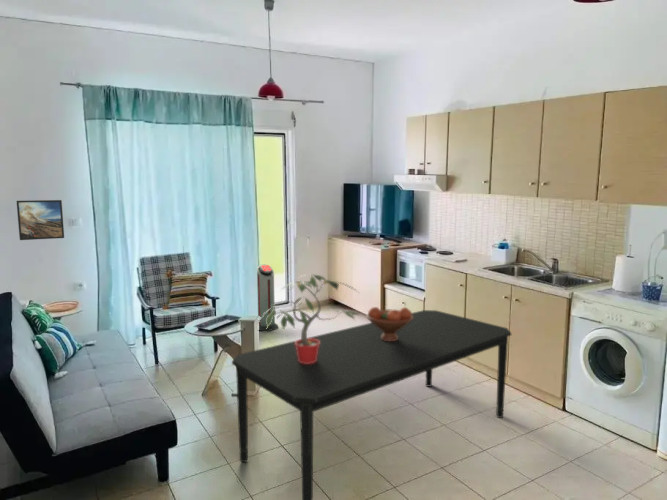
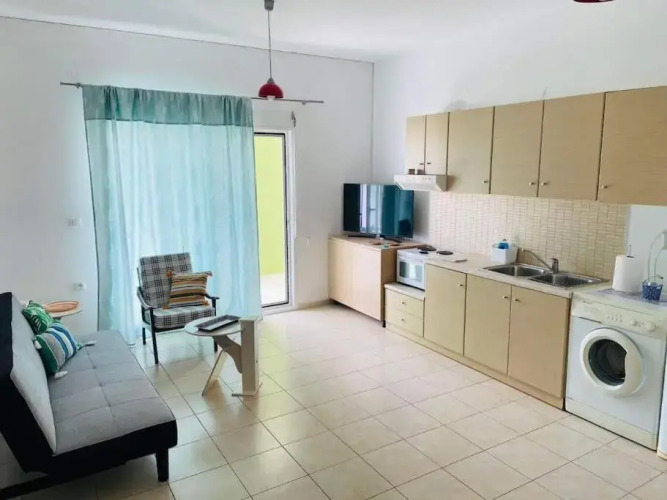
- air purifier [256,264,279,332]
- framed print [16,199,65,241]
- potted plant [258,273,361,364]
- fruit bowl [365,306,413,342]
- dining table [231,309,513,500]
